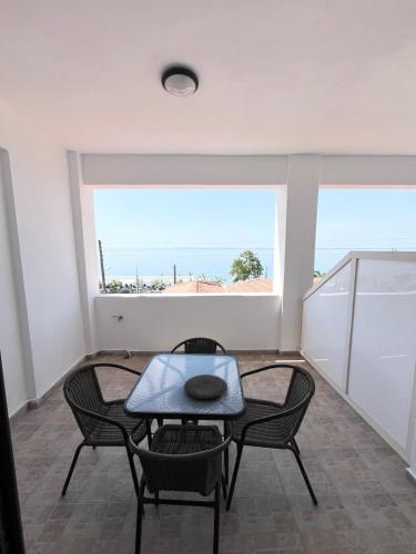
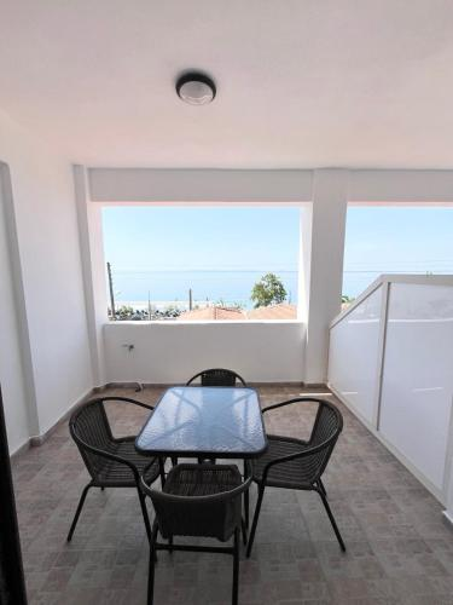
- plate [183,373,229,400]
